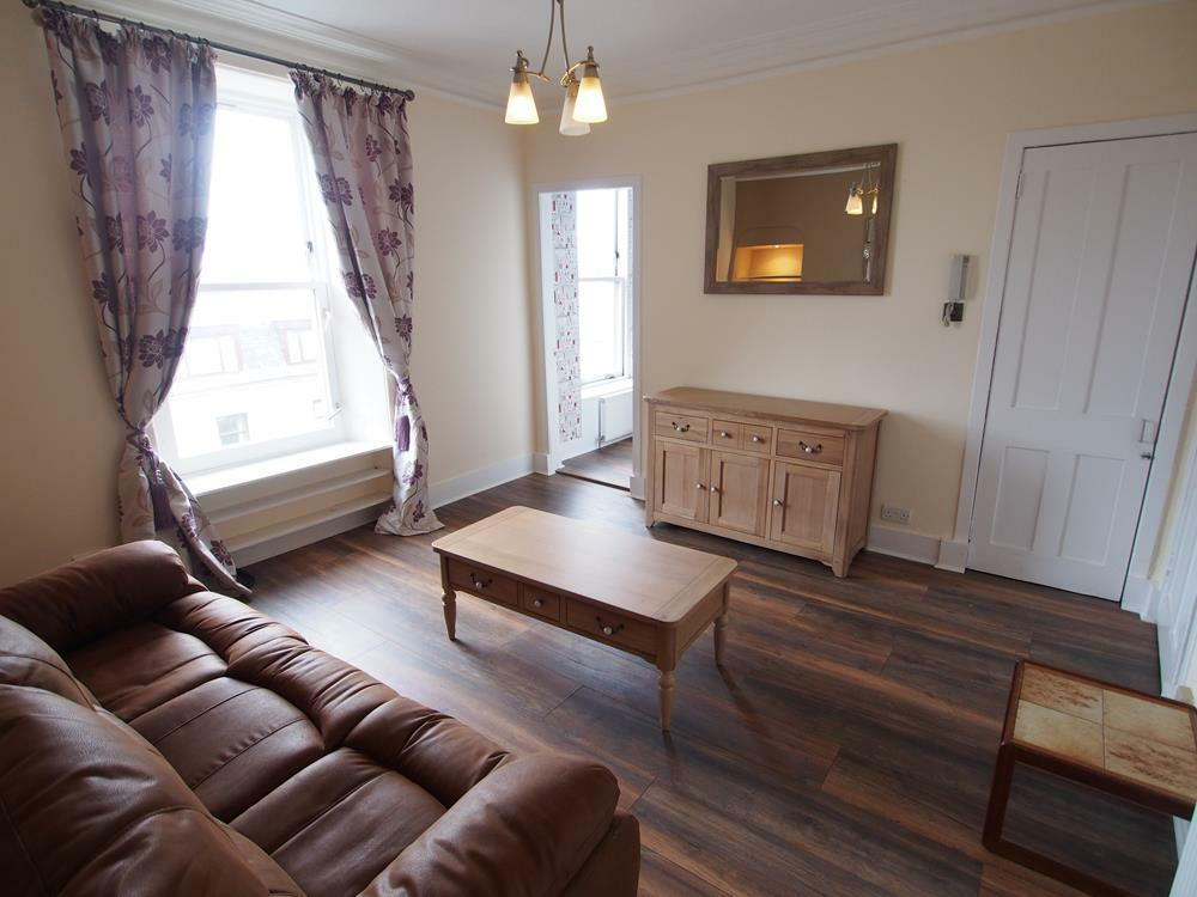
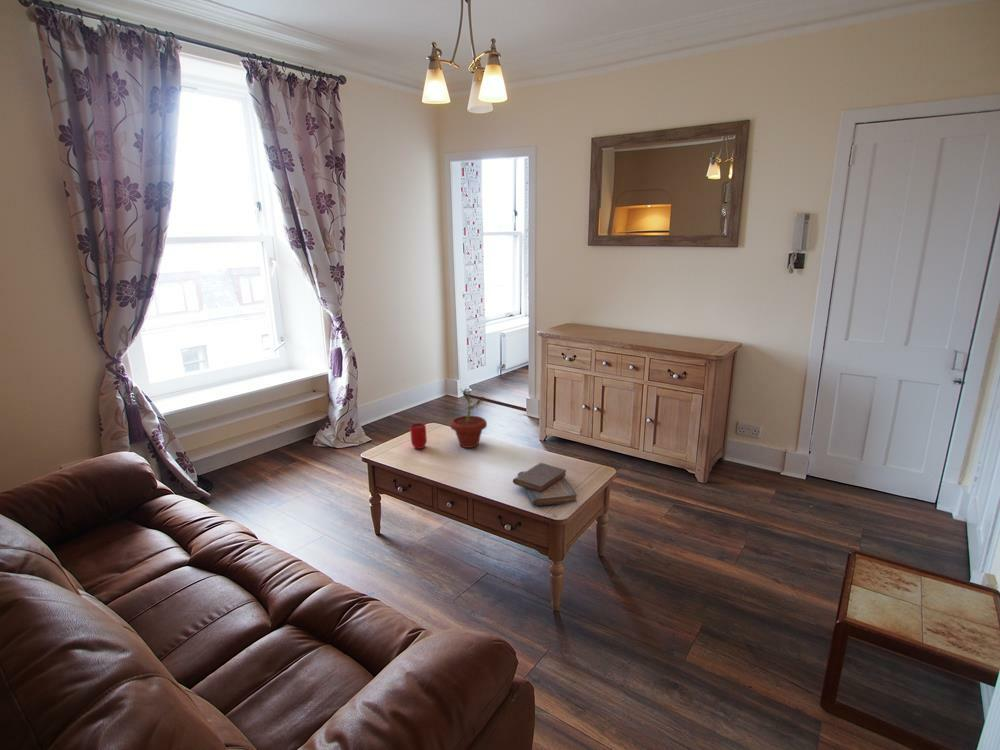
+ diary [512,462,578,507]
+ potted plant [449,388,488,449]
+ mug [409,422,428,450]
